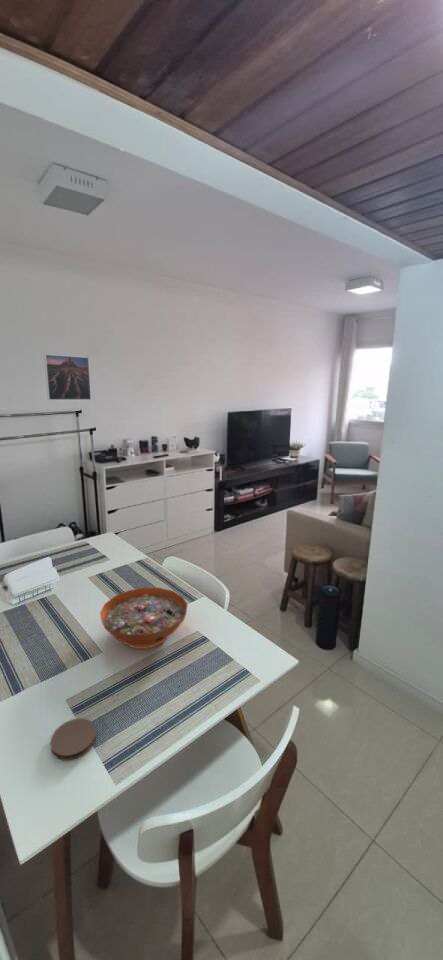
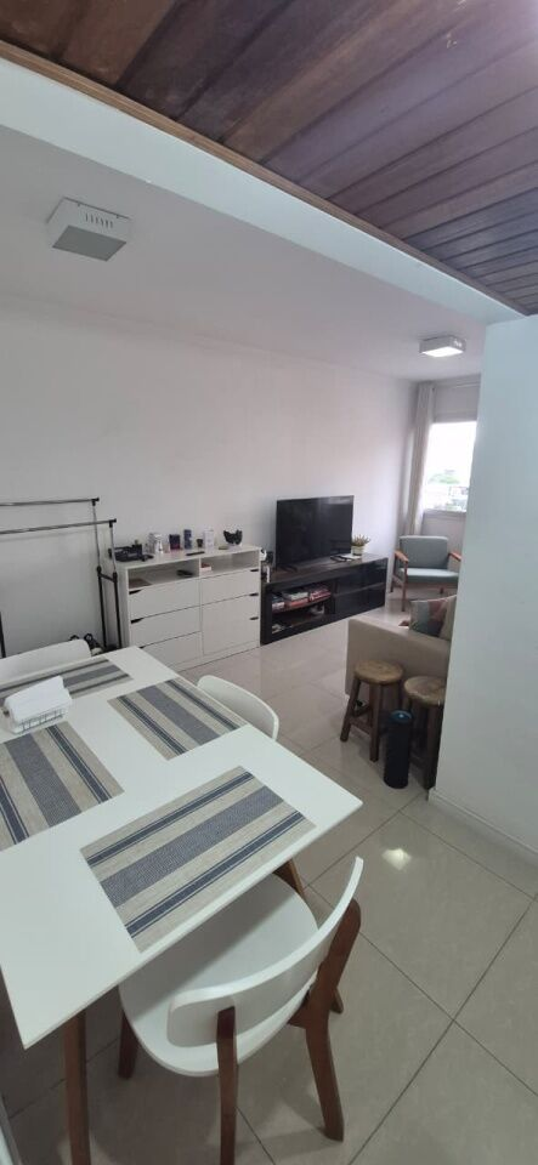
- decorative bowl [99,587,188,650]
- coaster [49,717,97,761]
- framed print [43,353,92,401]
